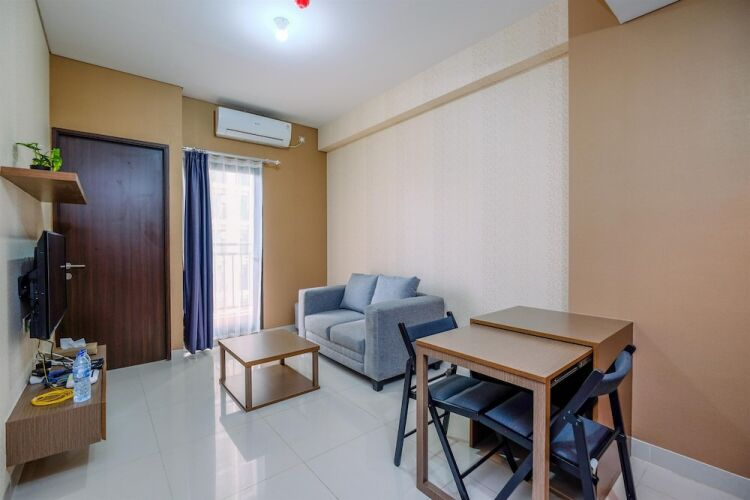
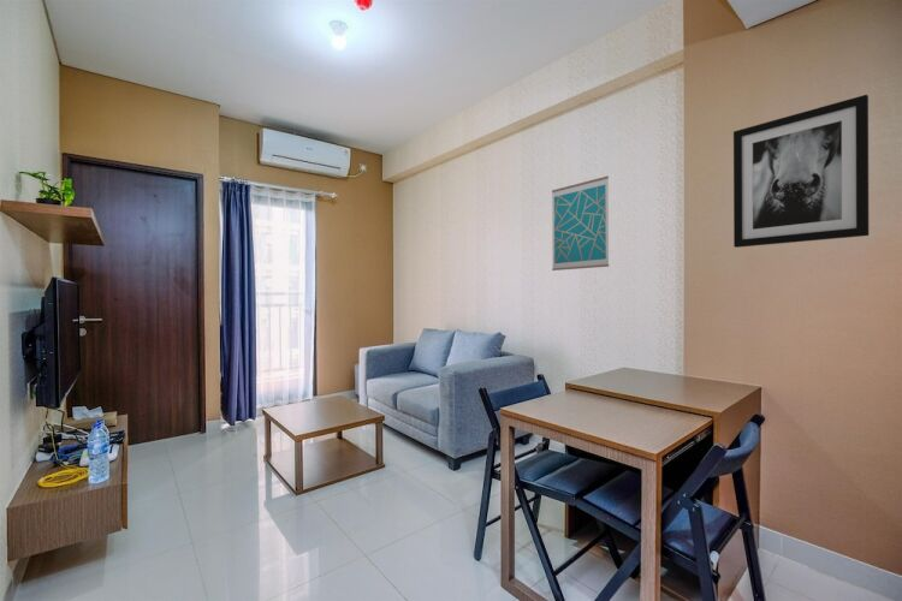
+ wall art [551,175,610,272]
+ wall art [732,94,870,249]
